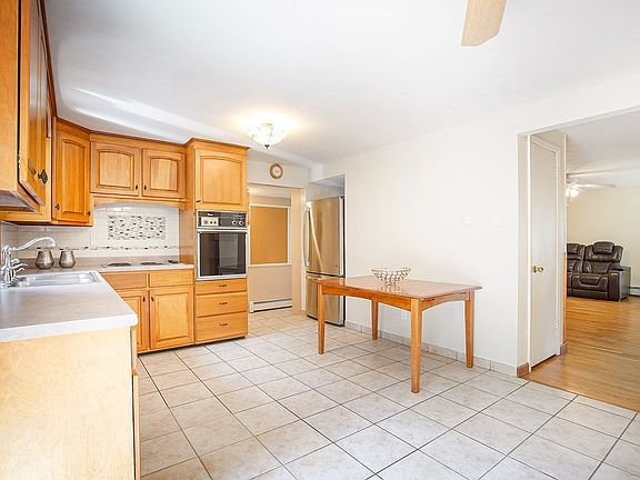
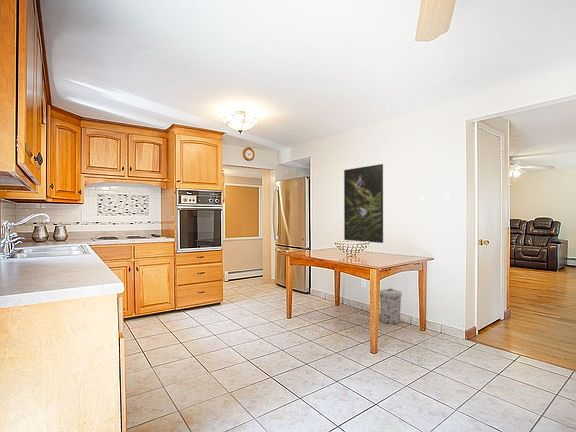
+ trash can [379,288,403,325]
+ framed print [343,163,384,244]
